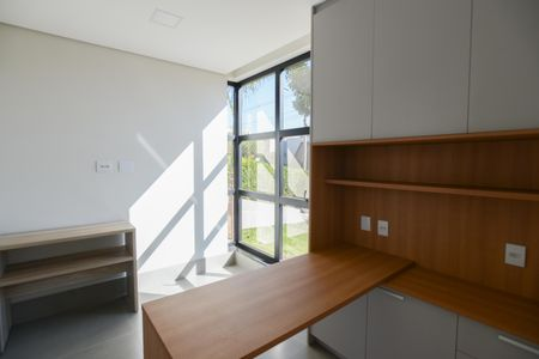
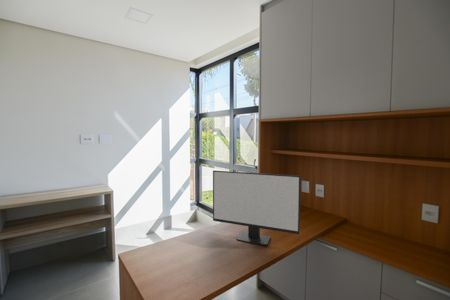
+ computer monitor [212,169,301,246]
